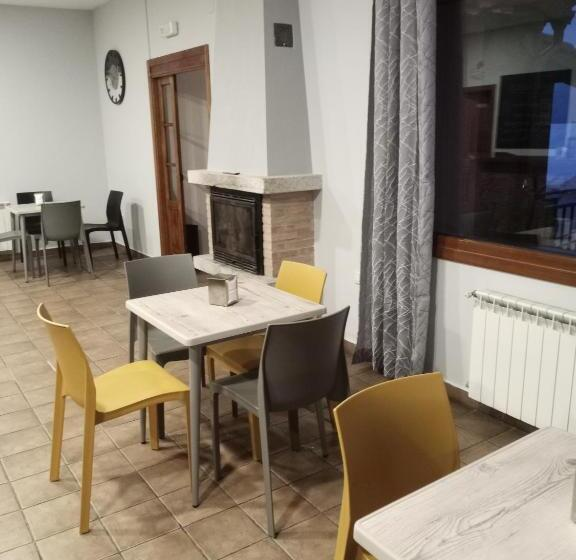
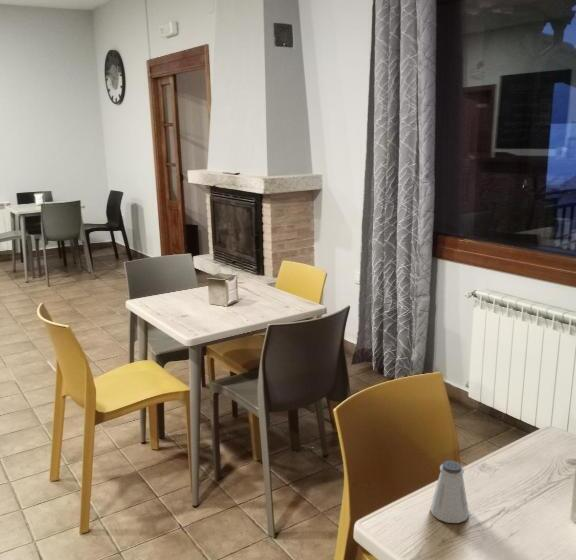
+ saltshaker [429,460,470,524]
